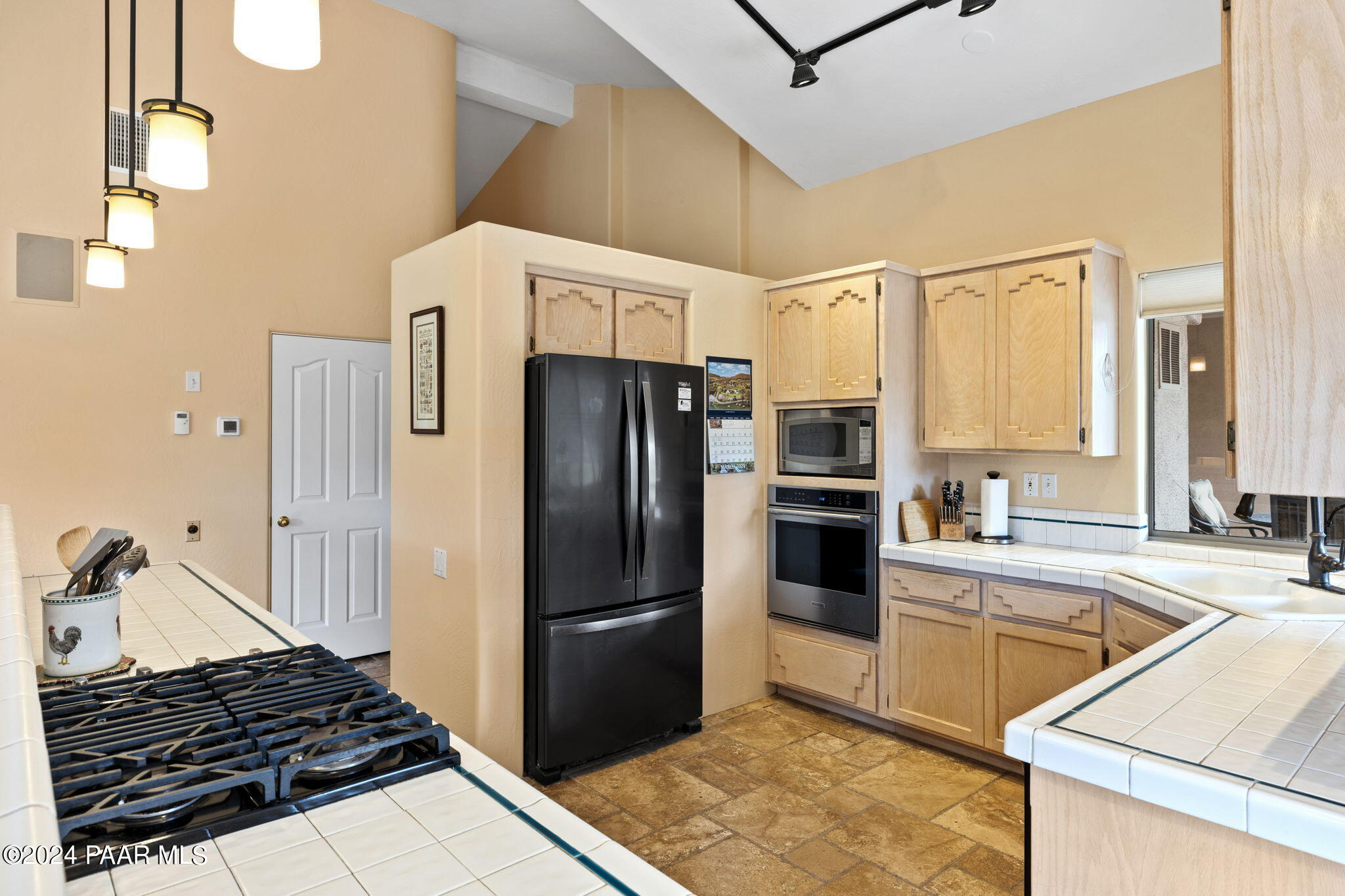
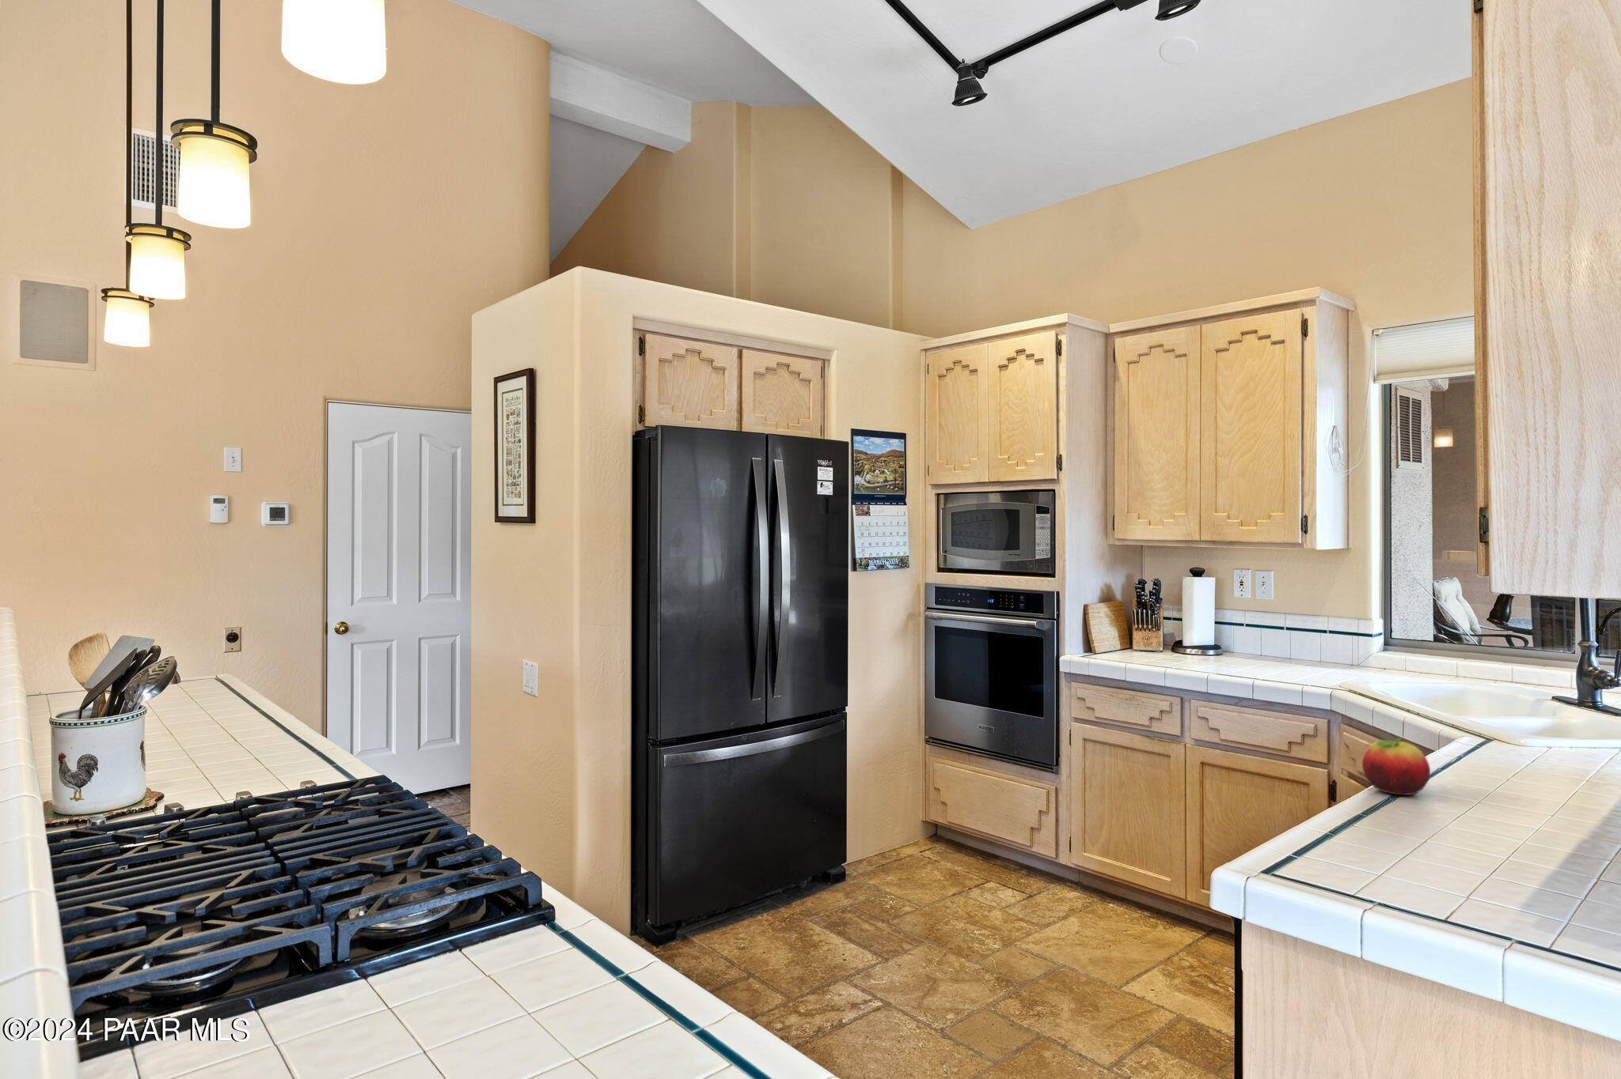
+ fruit [1362,738,1431,796]
